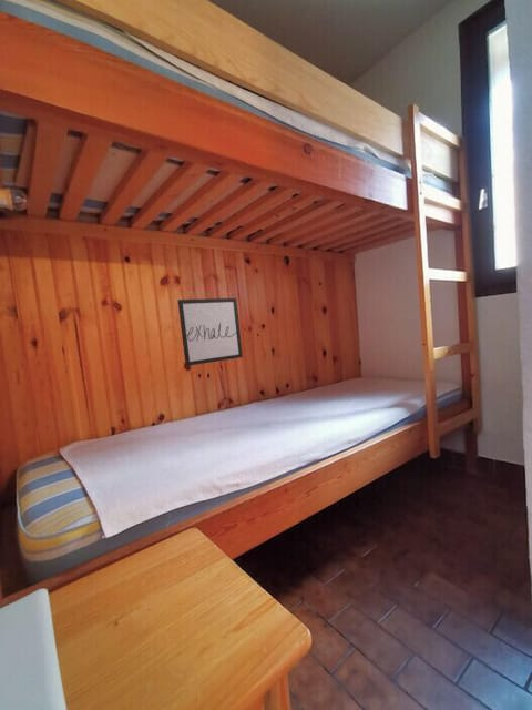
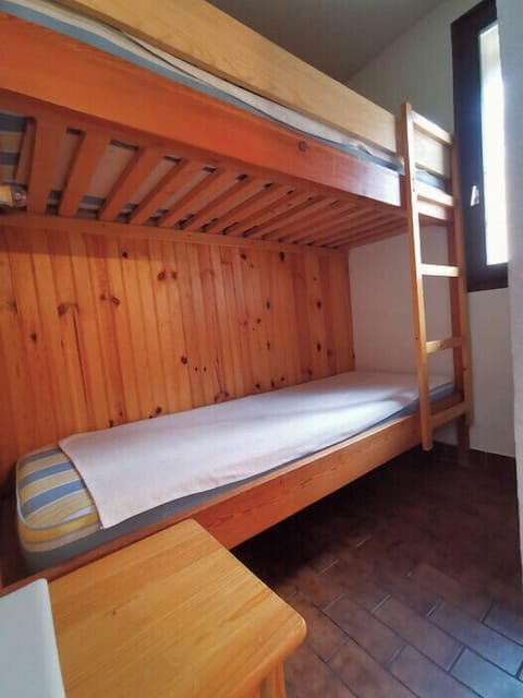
- wall art [176,297,244,367]
